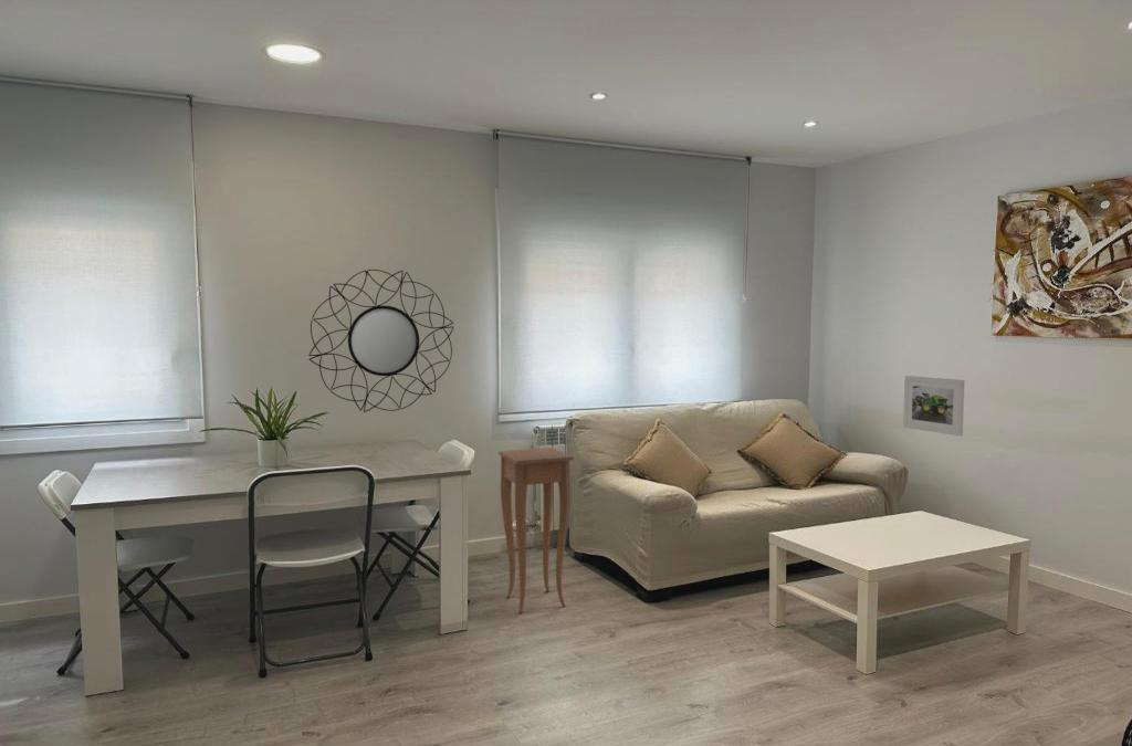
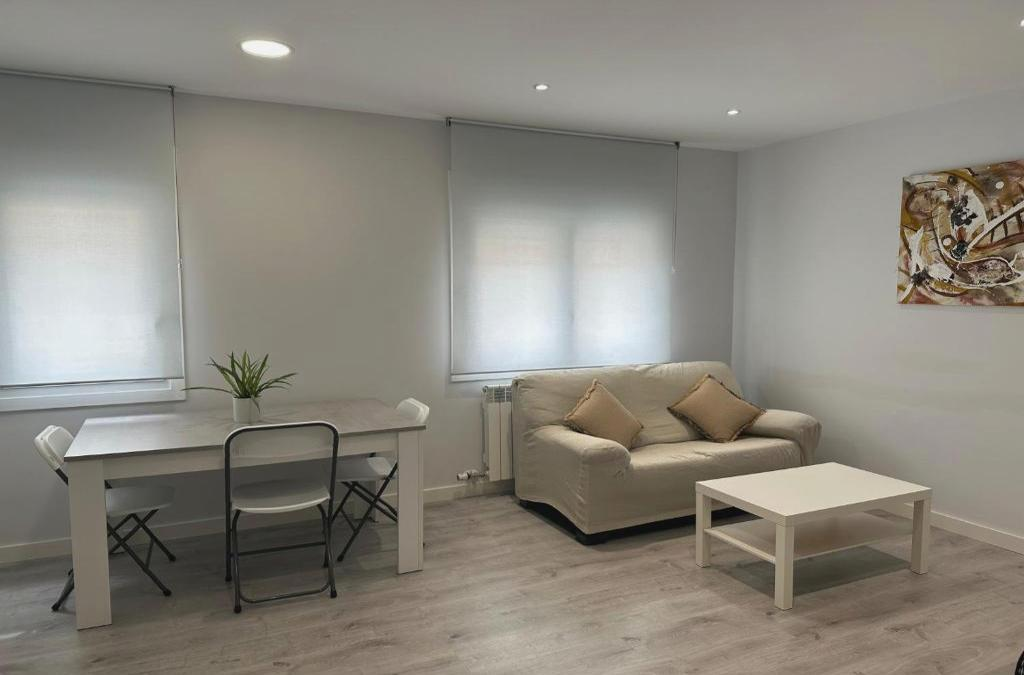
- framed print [902,375,965,437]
- home mirror [307,269,455,413]
- side table [497,446,575,614]
